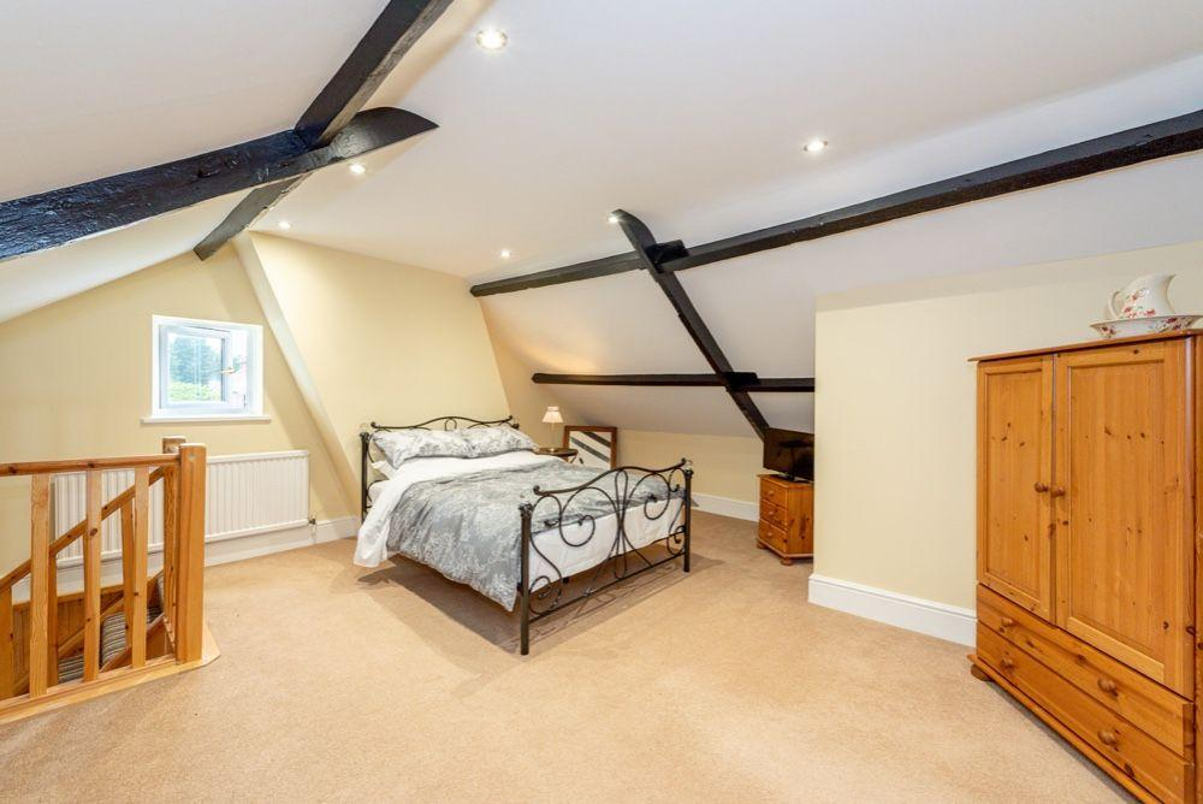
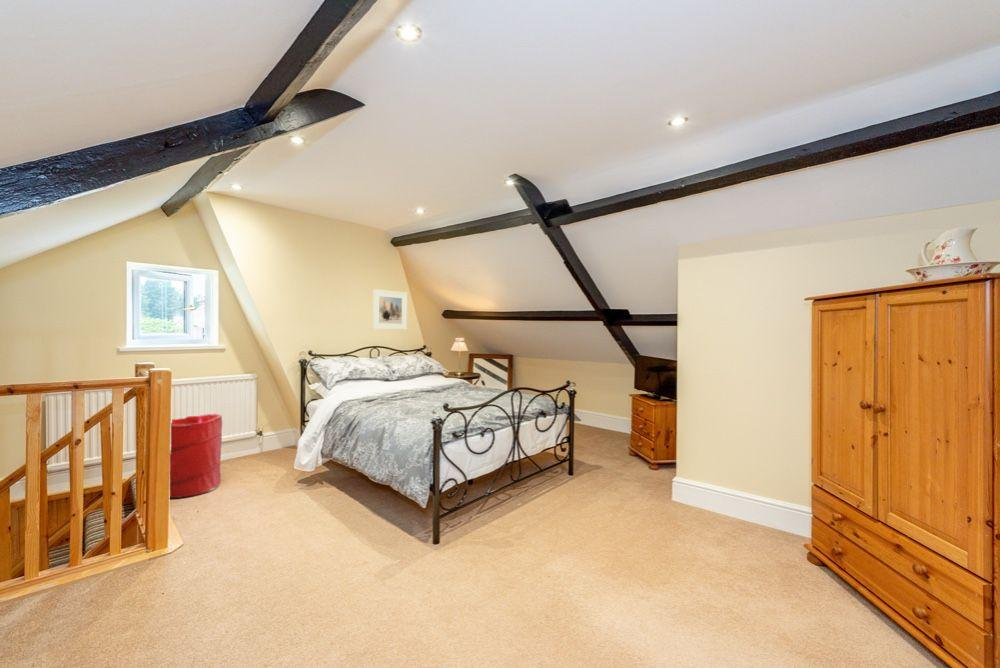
+ laundry hamper [169,413,223,499]
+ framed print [372,288,408,331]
